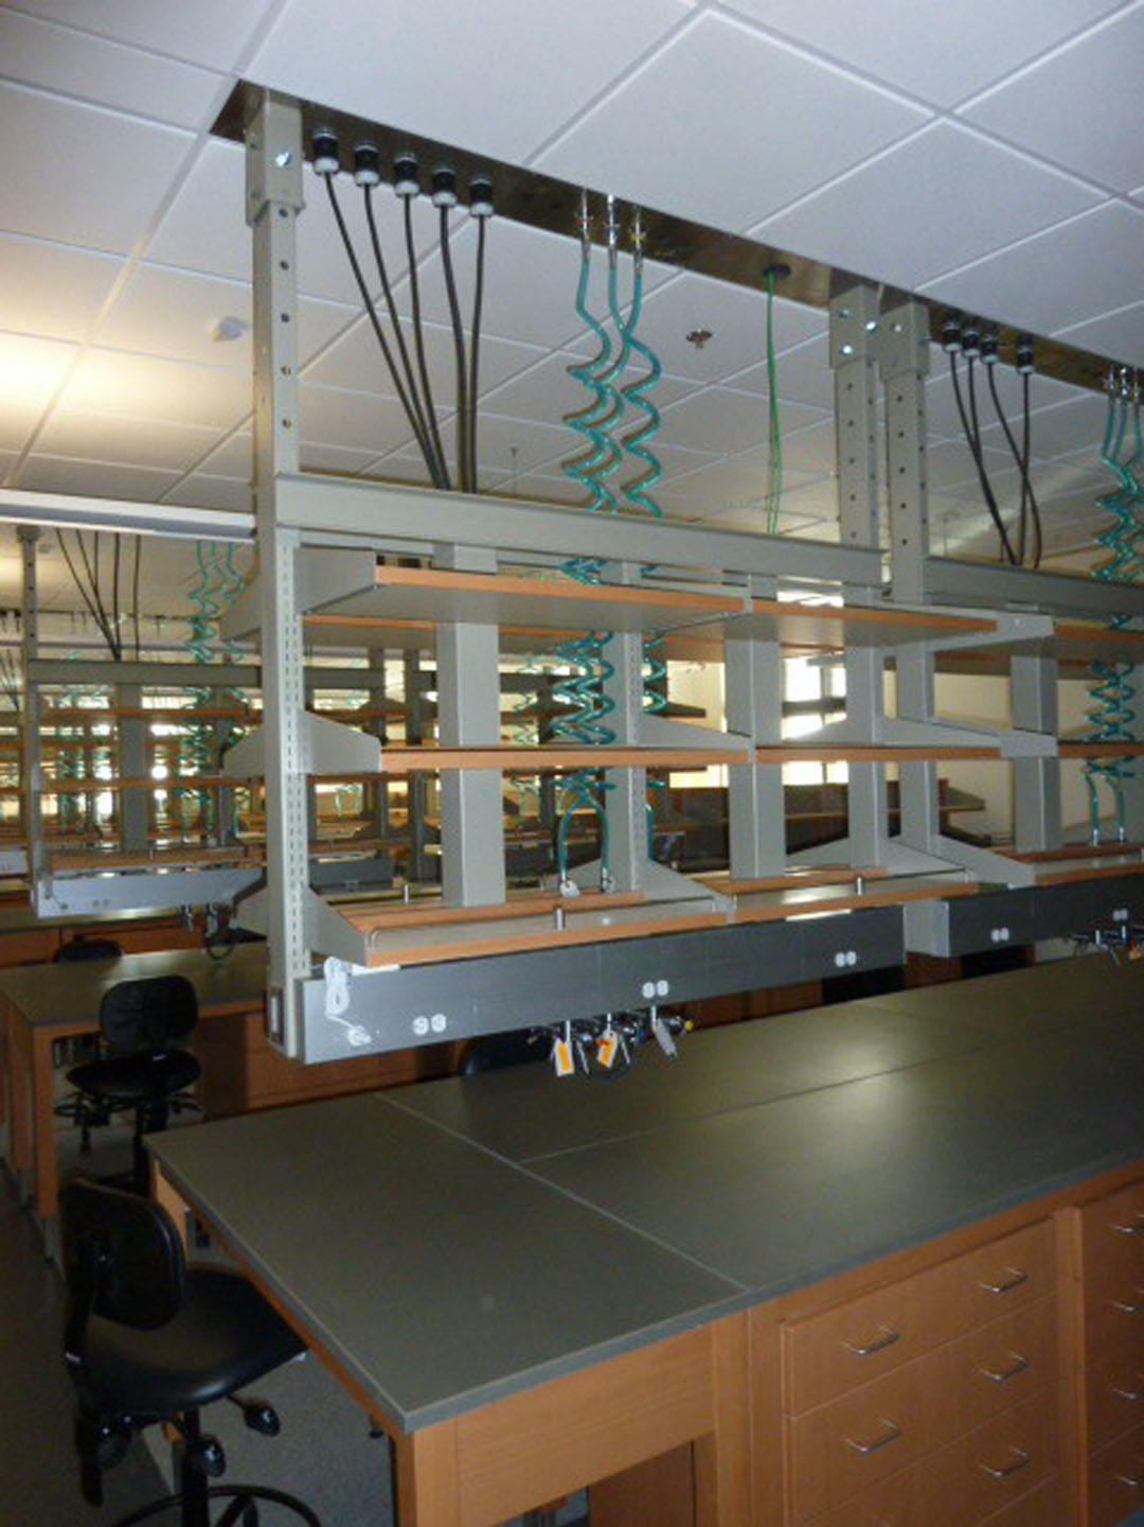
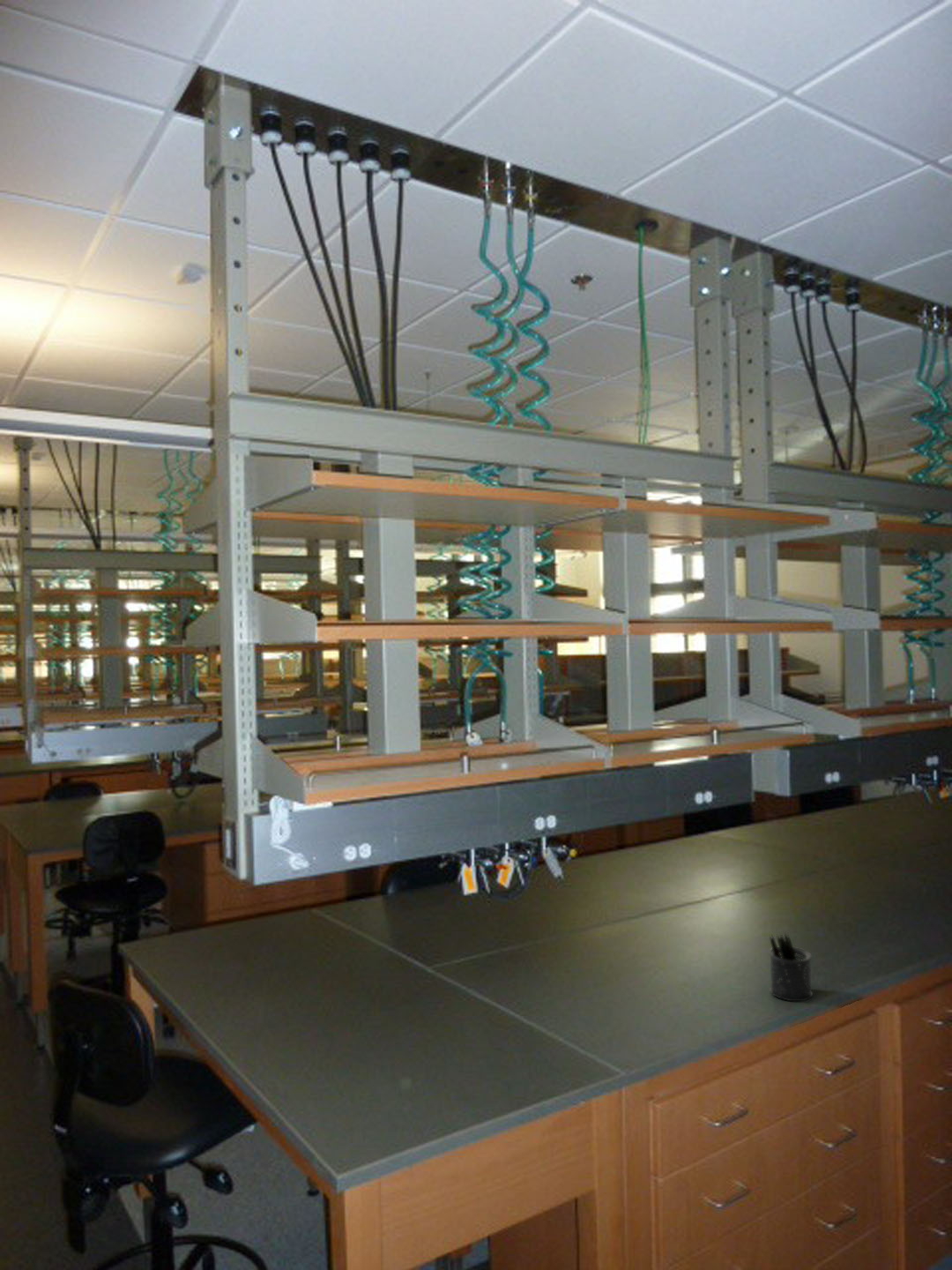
+ pen holder [768,931,814,1002]
